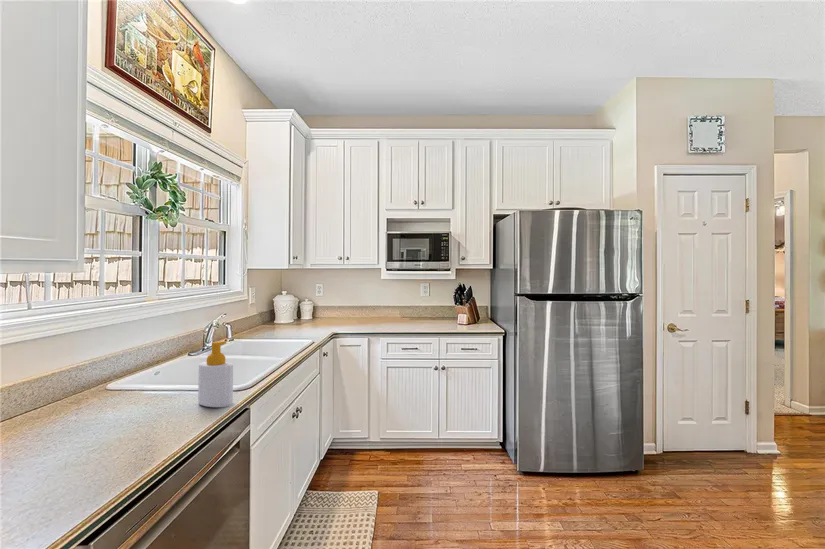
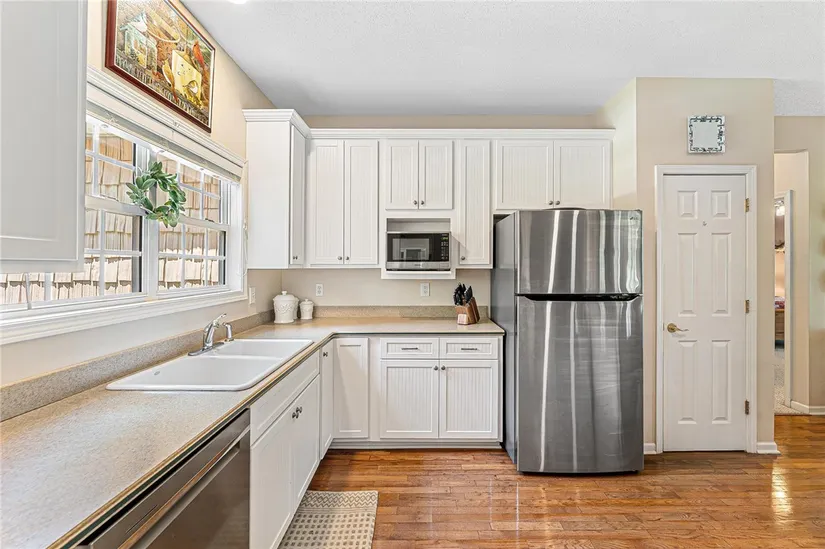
- soap bottle [197,340,234,408]
